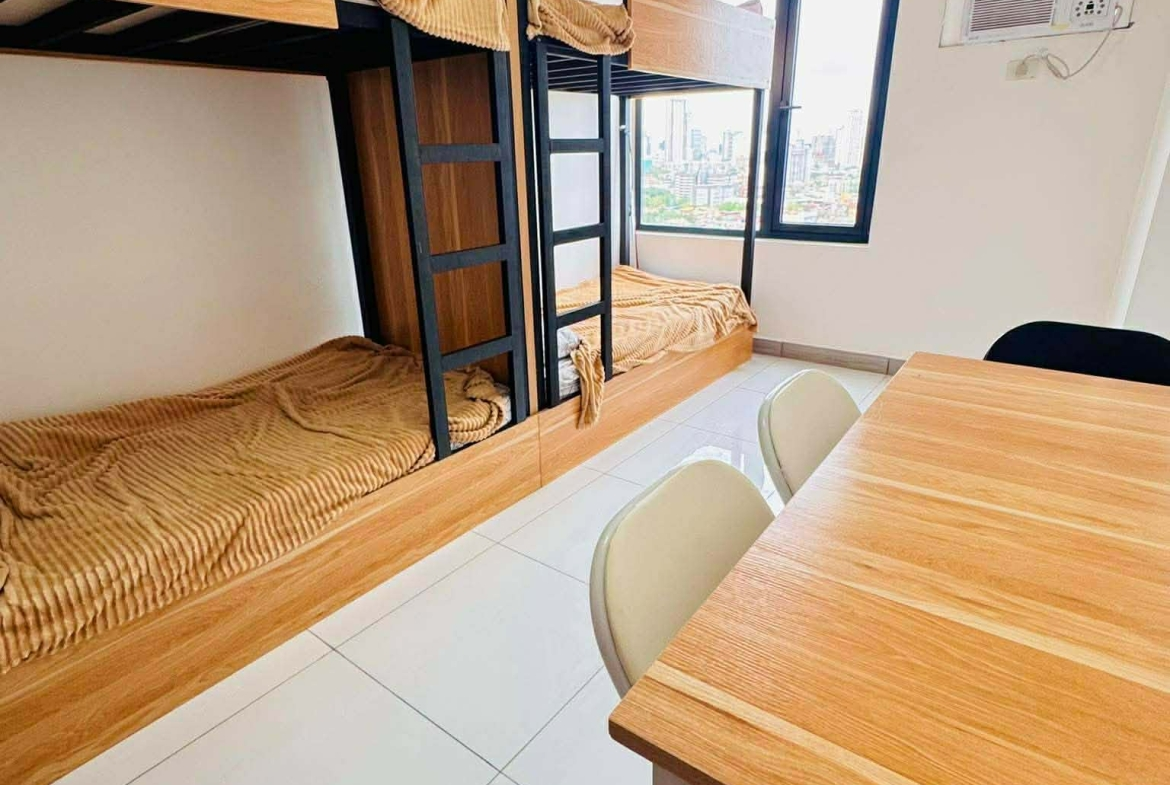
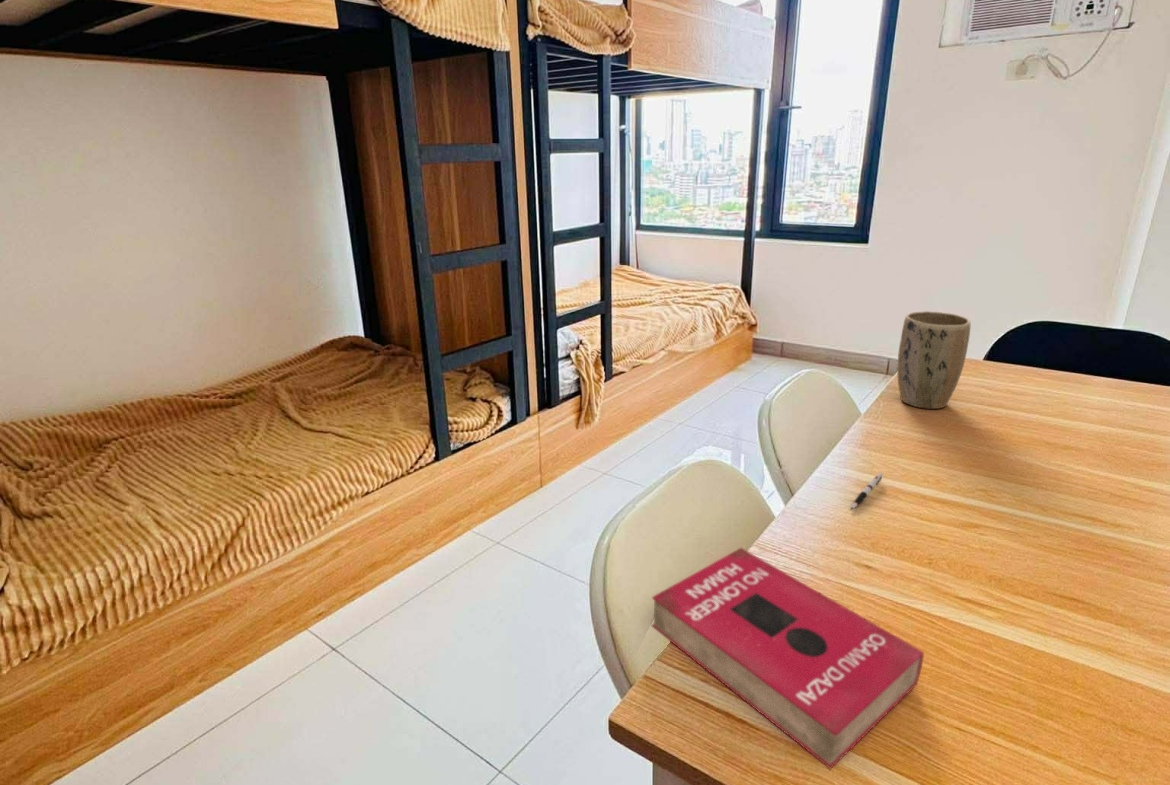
+ book [651,547,925,770]
+ plant pot [896,310,971,410]
+ pen [850,472,884,510]
